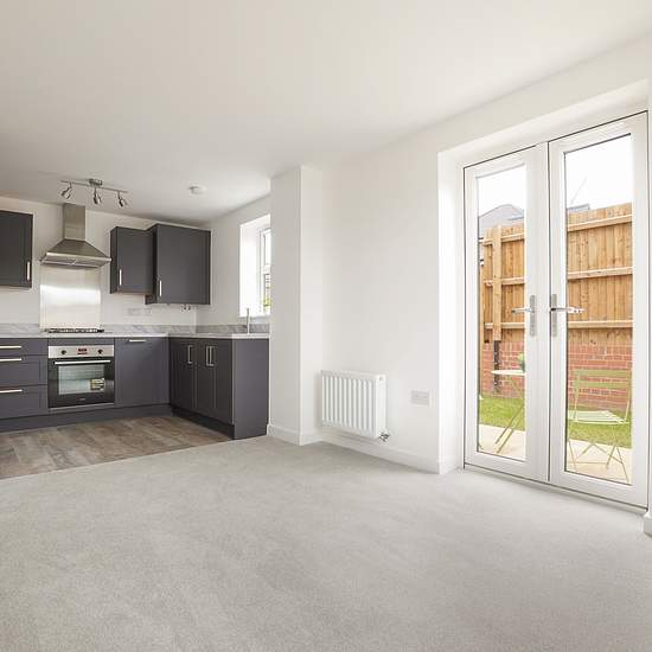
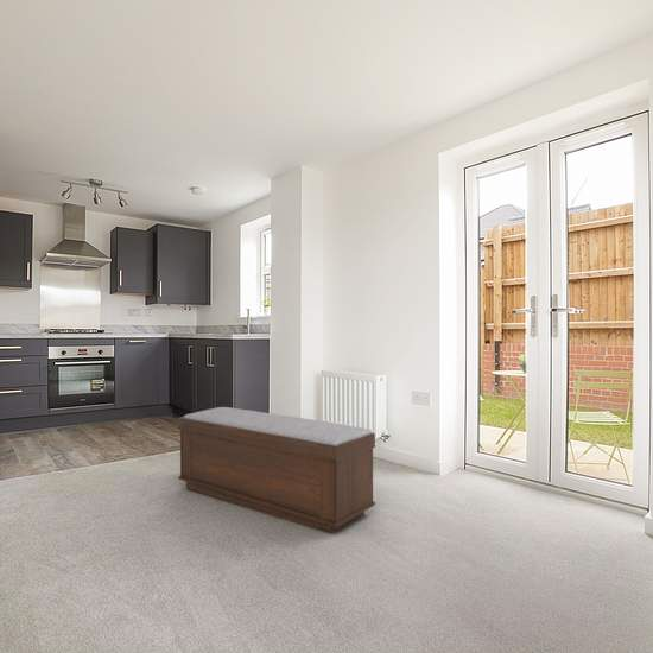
+ bench [177,406,376,534]
